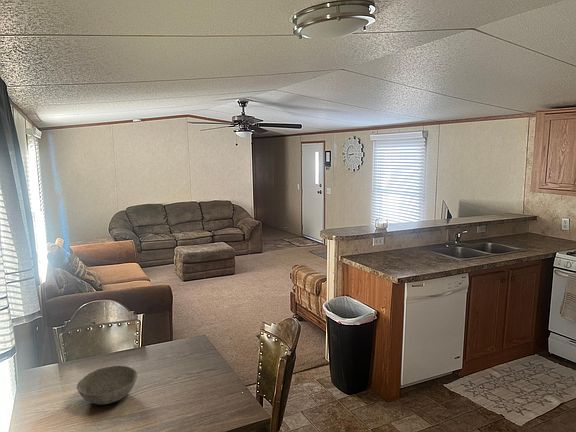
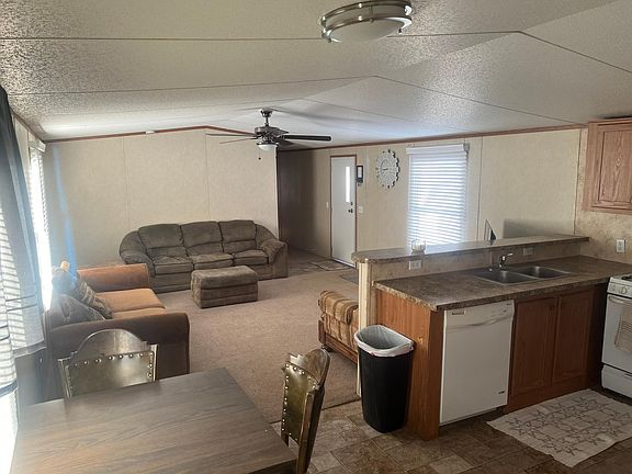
- bowl [76,365,138,405]
